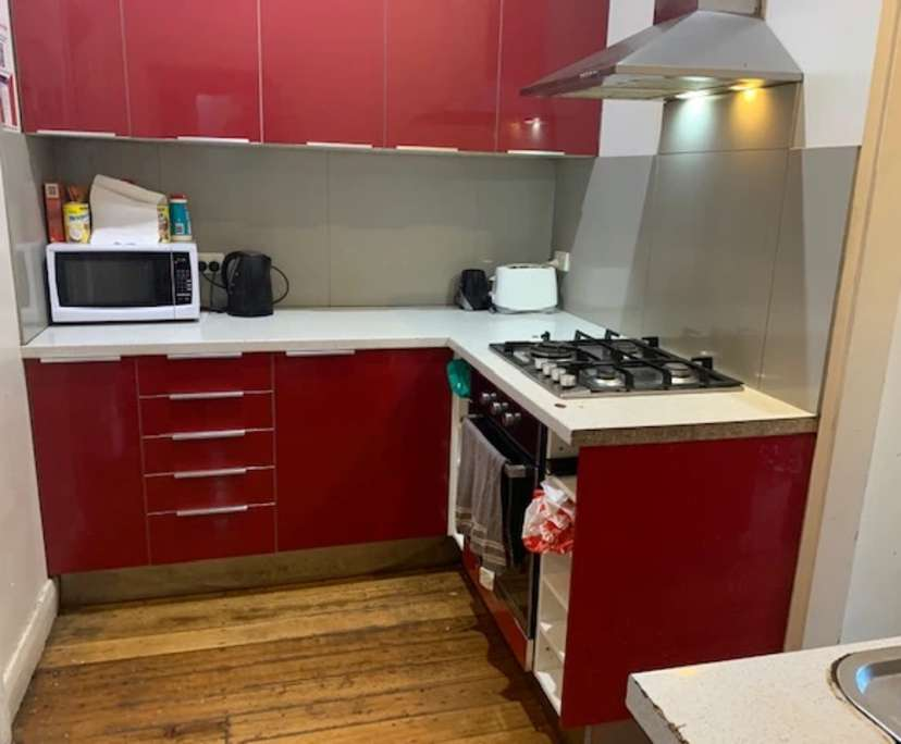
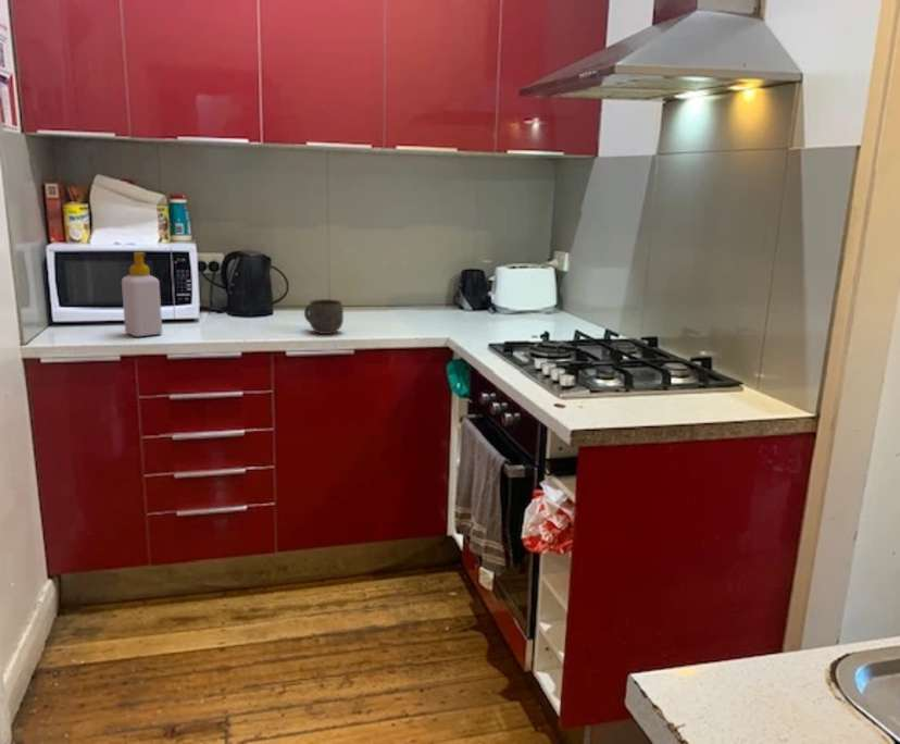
+ mug [303,298,345,335]
+ soap bottle [121,251,163,337]
